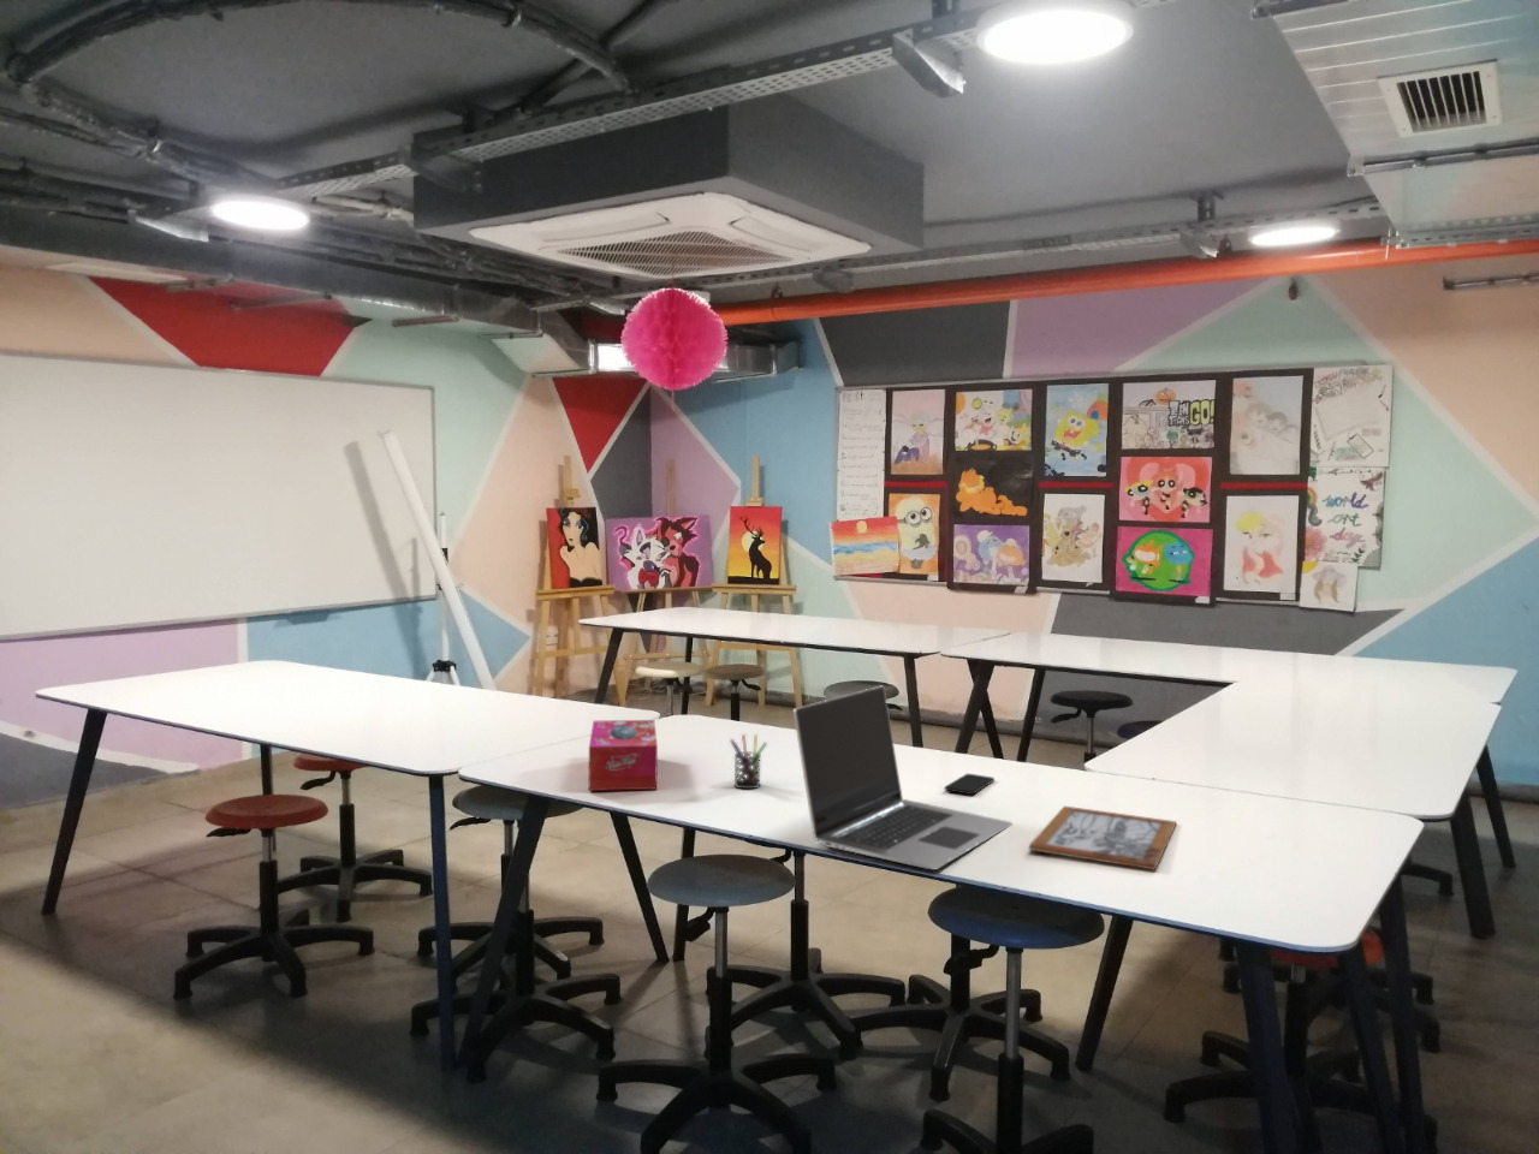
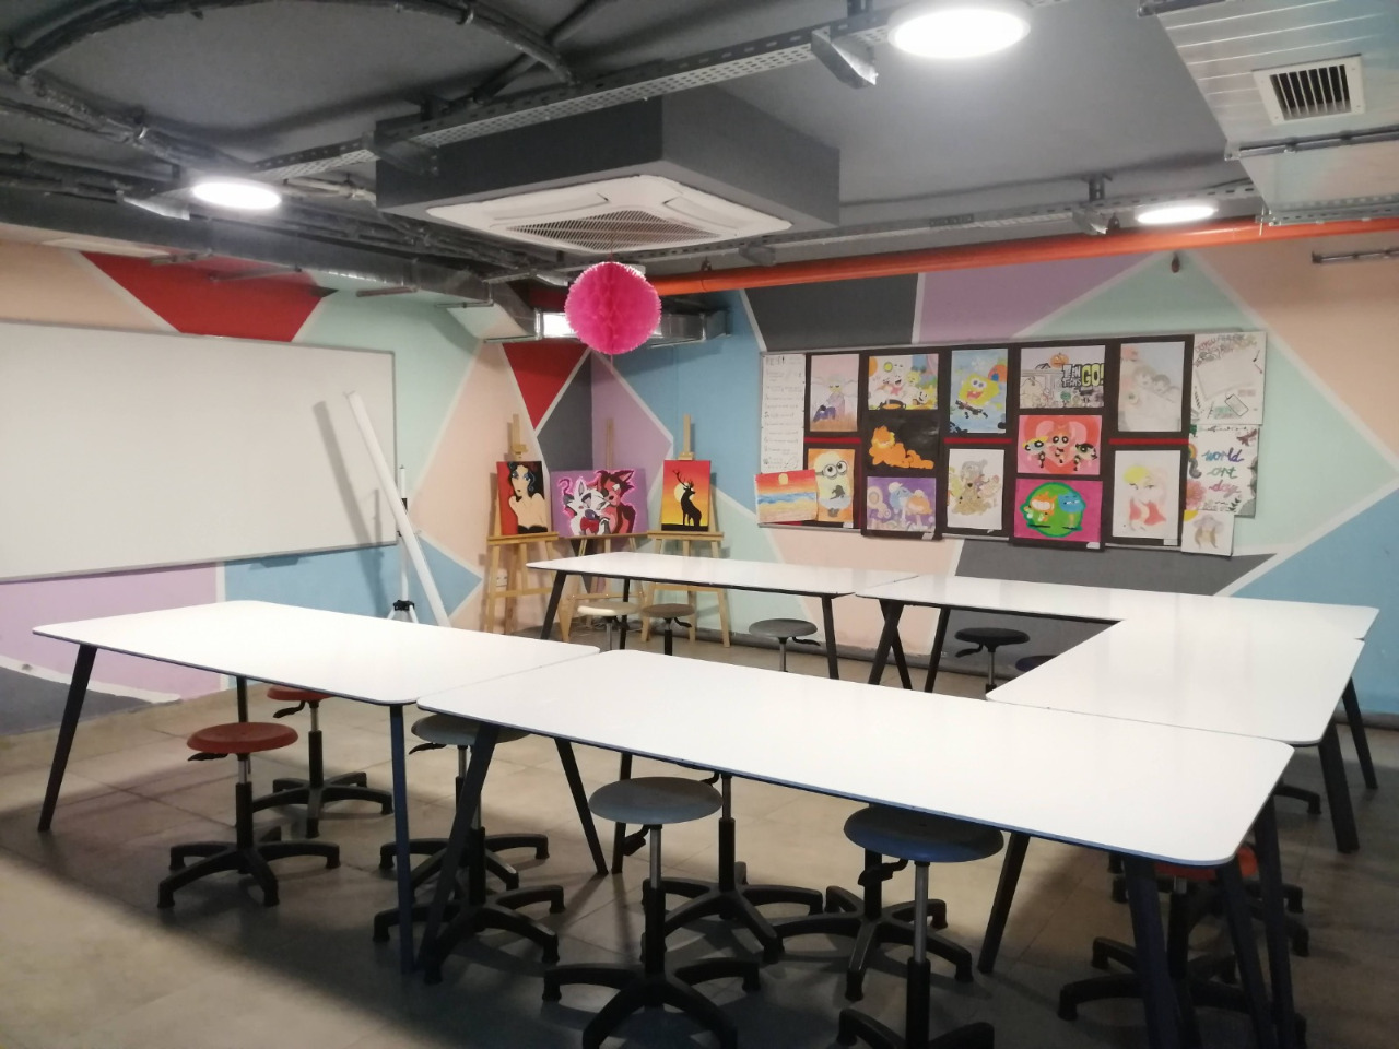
- pen holder [728,733,768,792]
- tissue box [588,719,659,793]
- laptop [793,684,1013,870]
- smartphone [943,773,996,795]
- picture frame [1028,805,1178,872]
